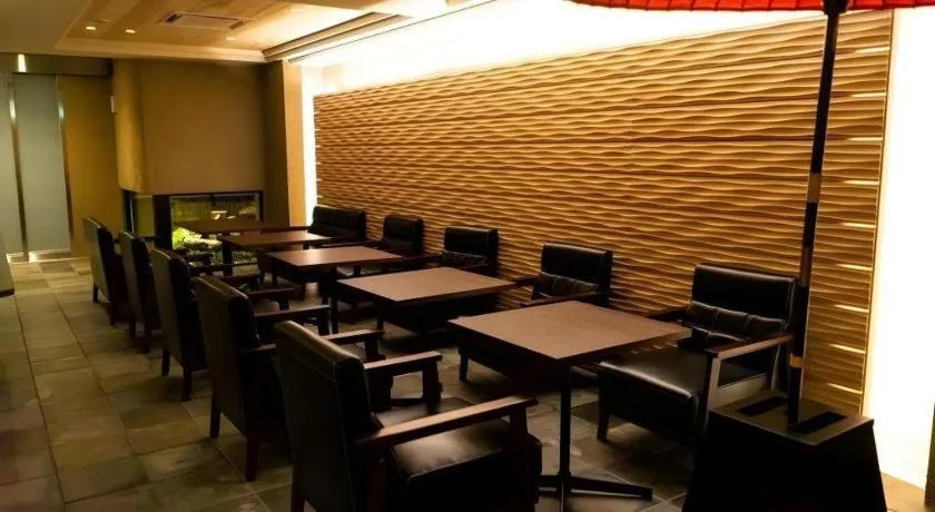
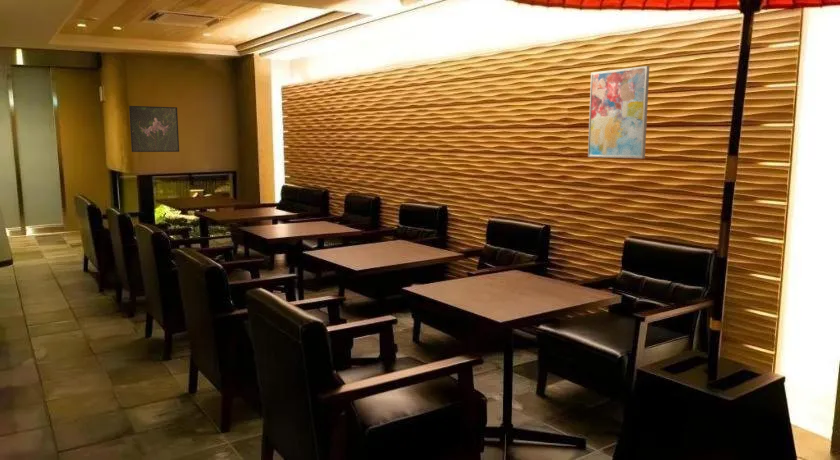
+ wall art [587,65,650,159]
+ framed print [128,105,180,153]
